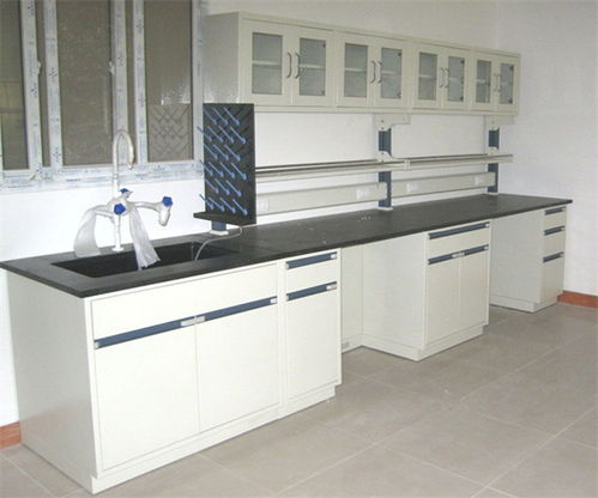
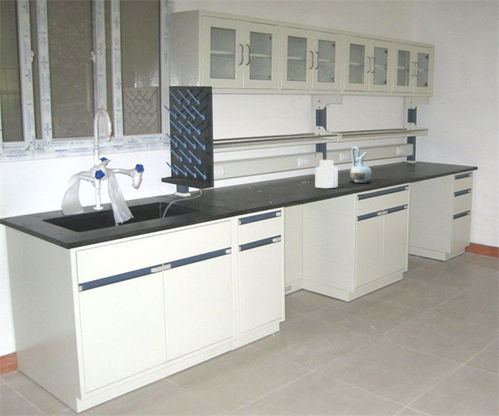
+ jar [314,159,339,189]
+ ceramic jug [349,146,372,184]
